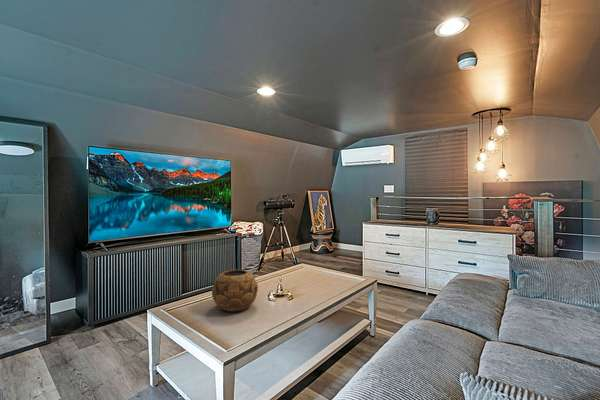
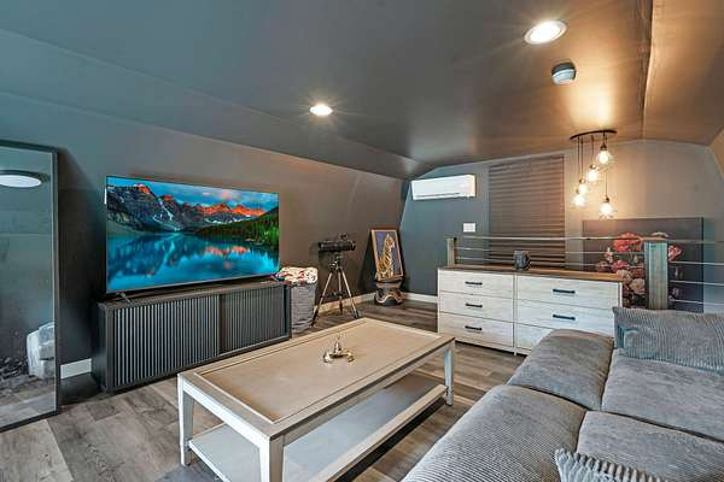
- decorative bowl [211,269,259,313]
